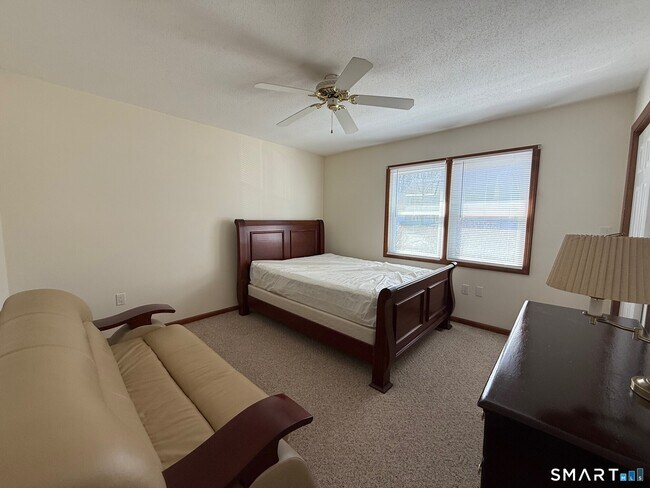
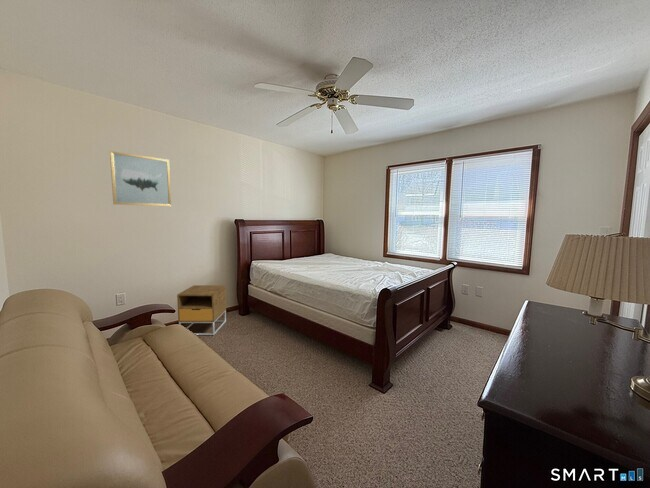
+ wall art [109,150,172,207]
+ nightstand [176,284,227,336]
